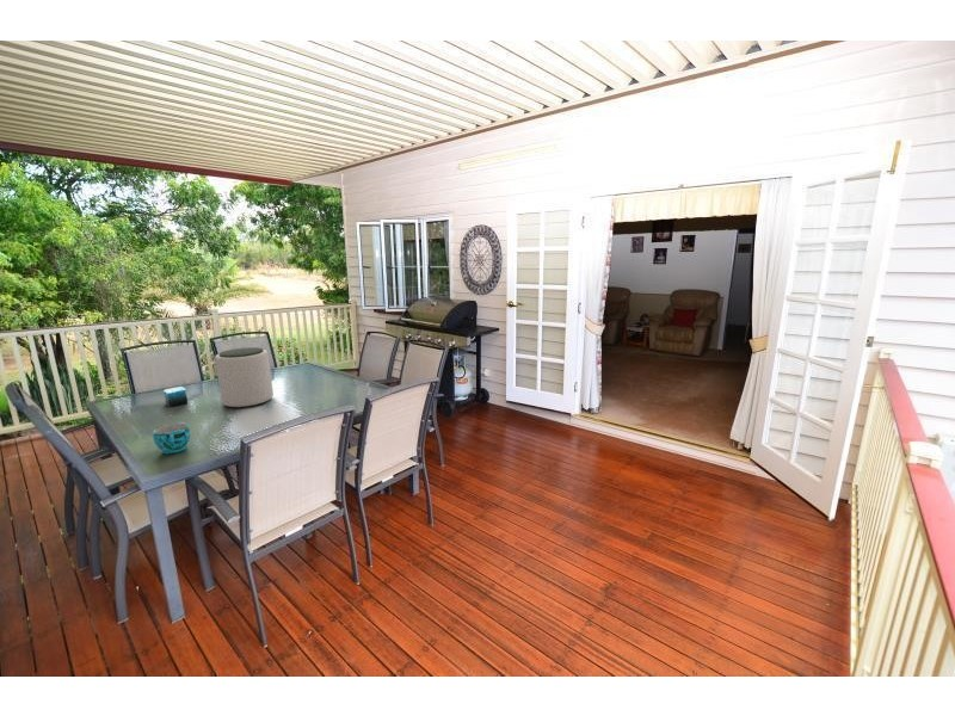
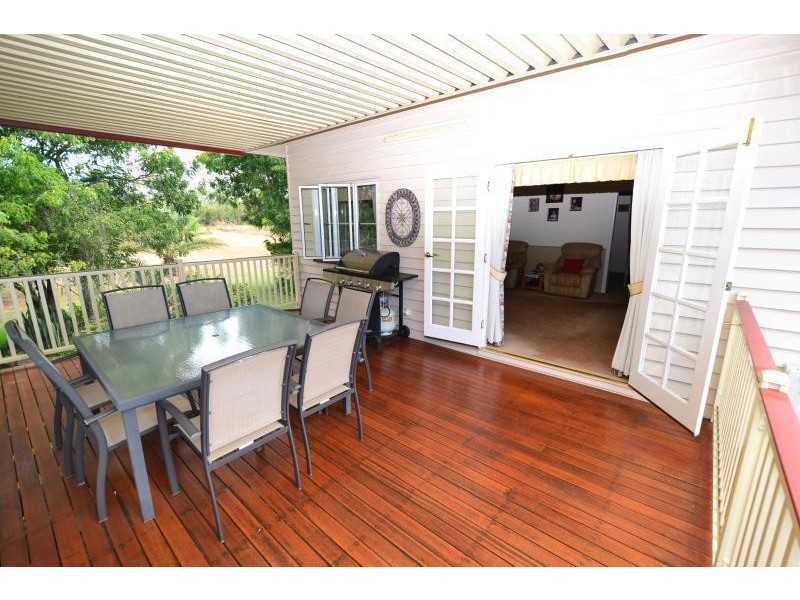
- candle [162,385,189,408]
- cup [152,421,191,455]
- plant pot [214,346,275,409]
